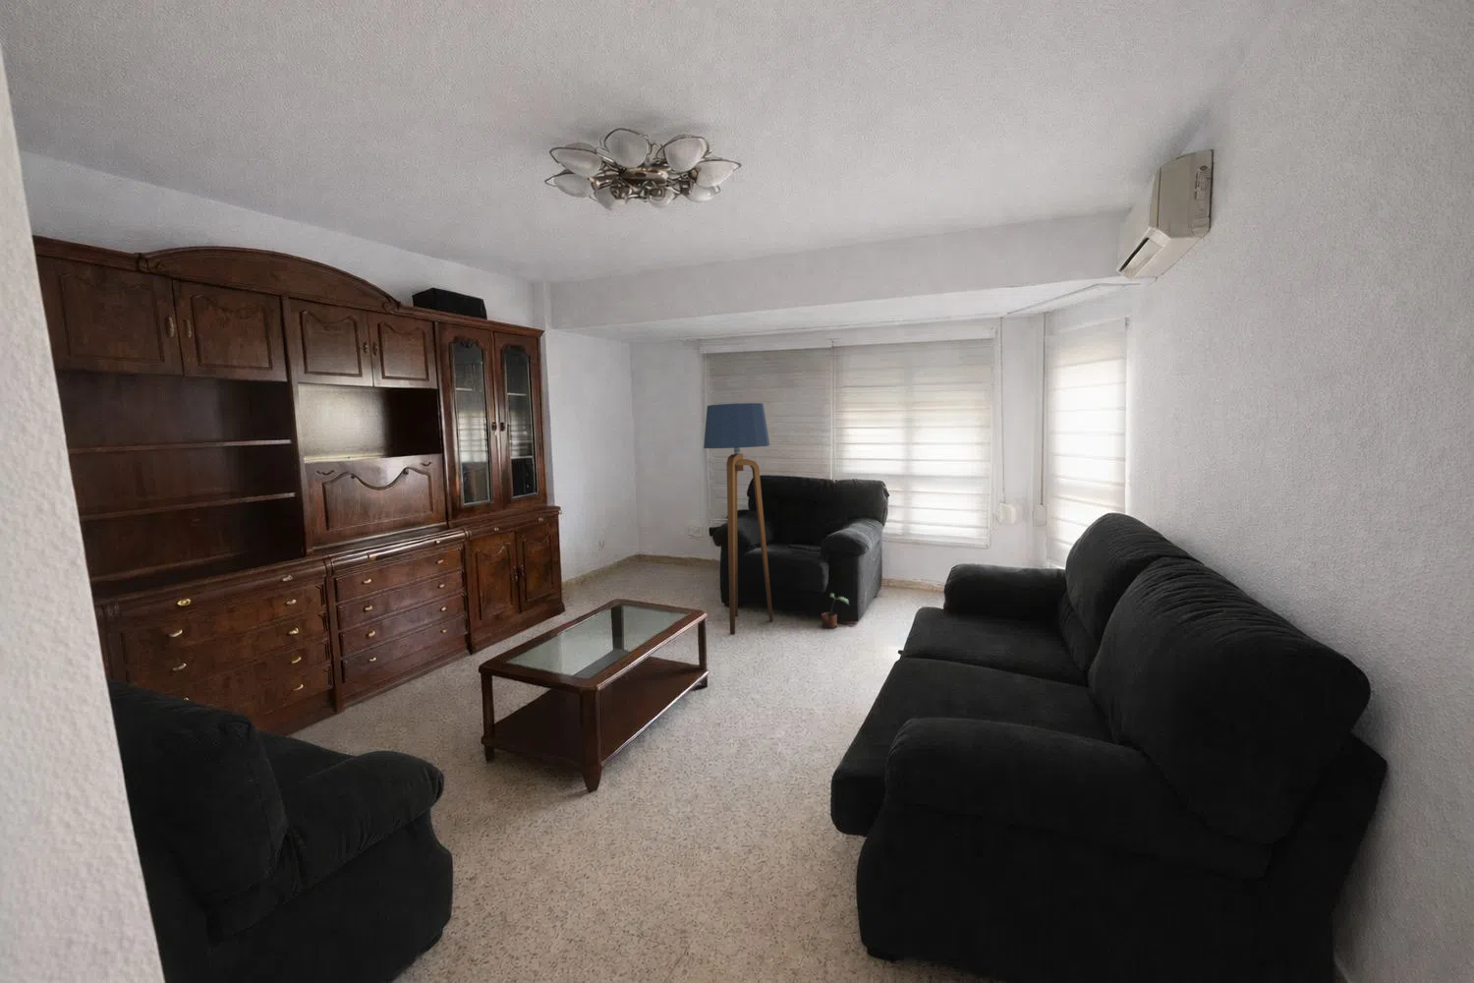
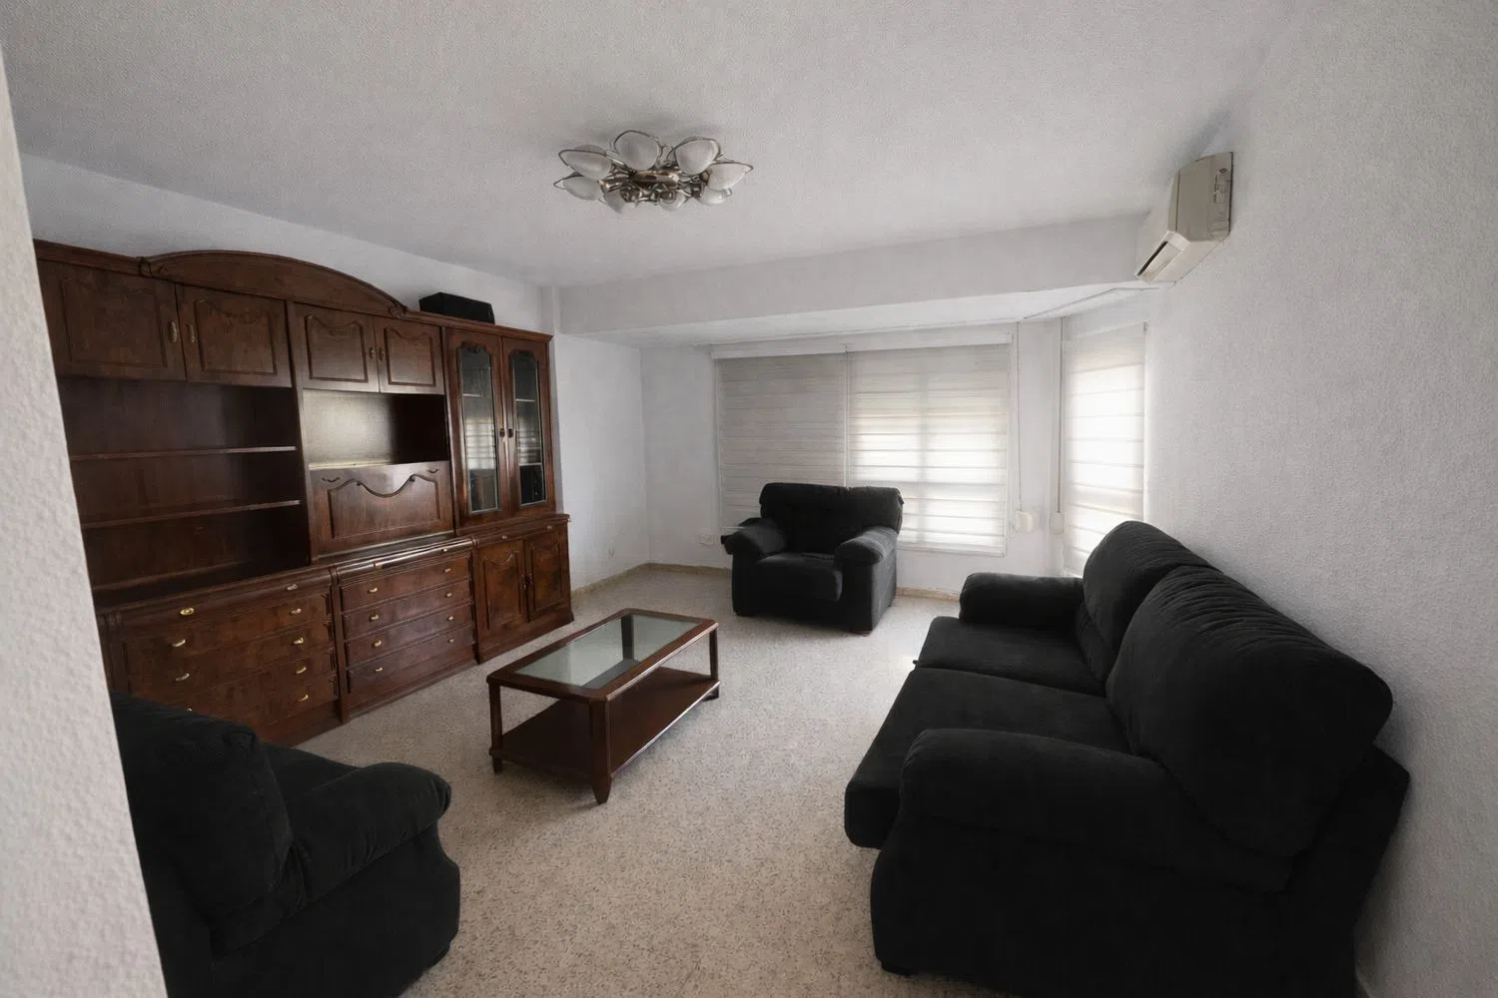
- potted plant [820,591,850,630]
- floor lamp [703,402,774,635]
